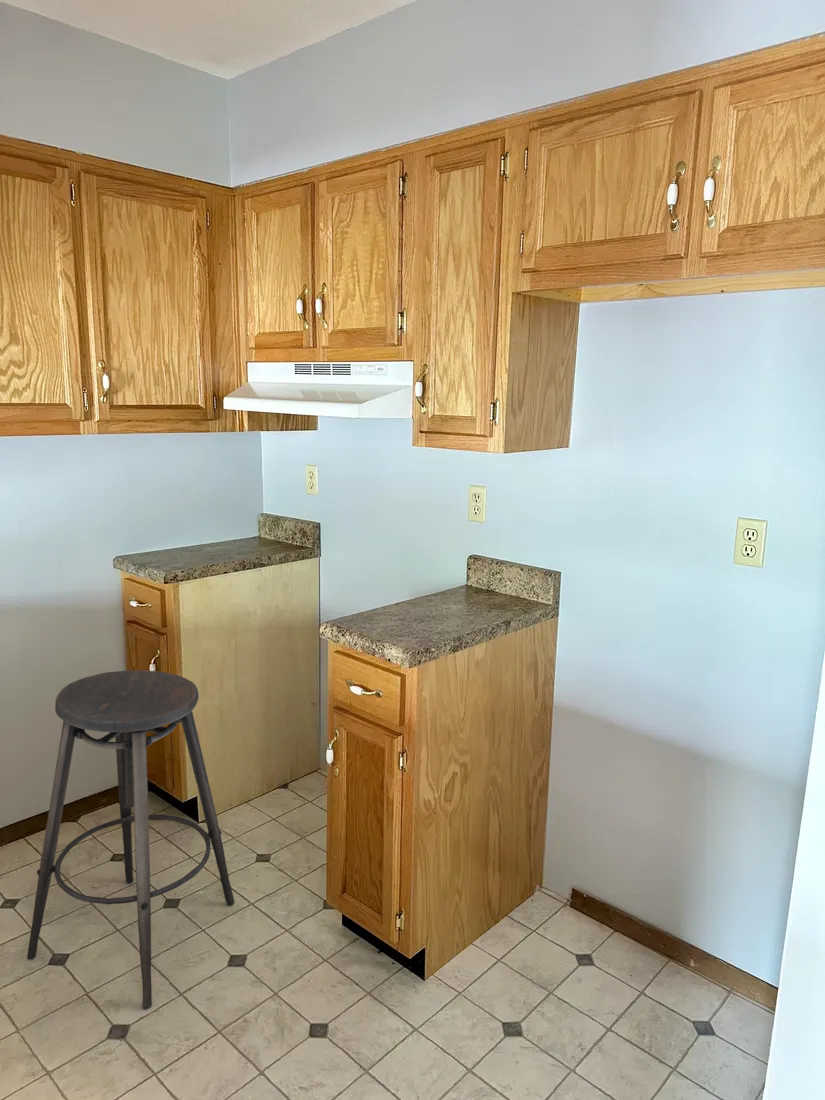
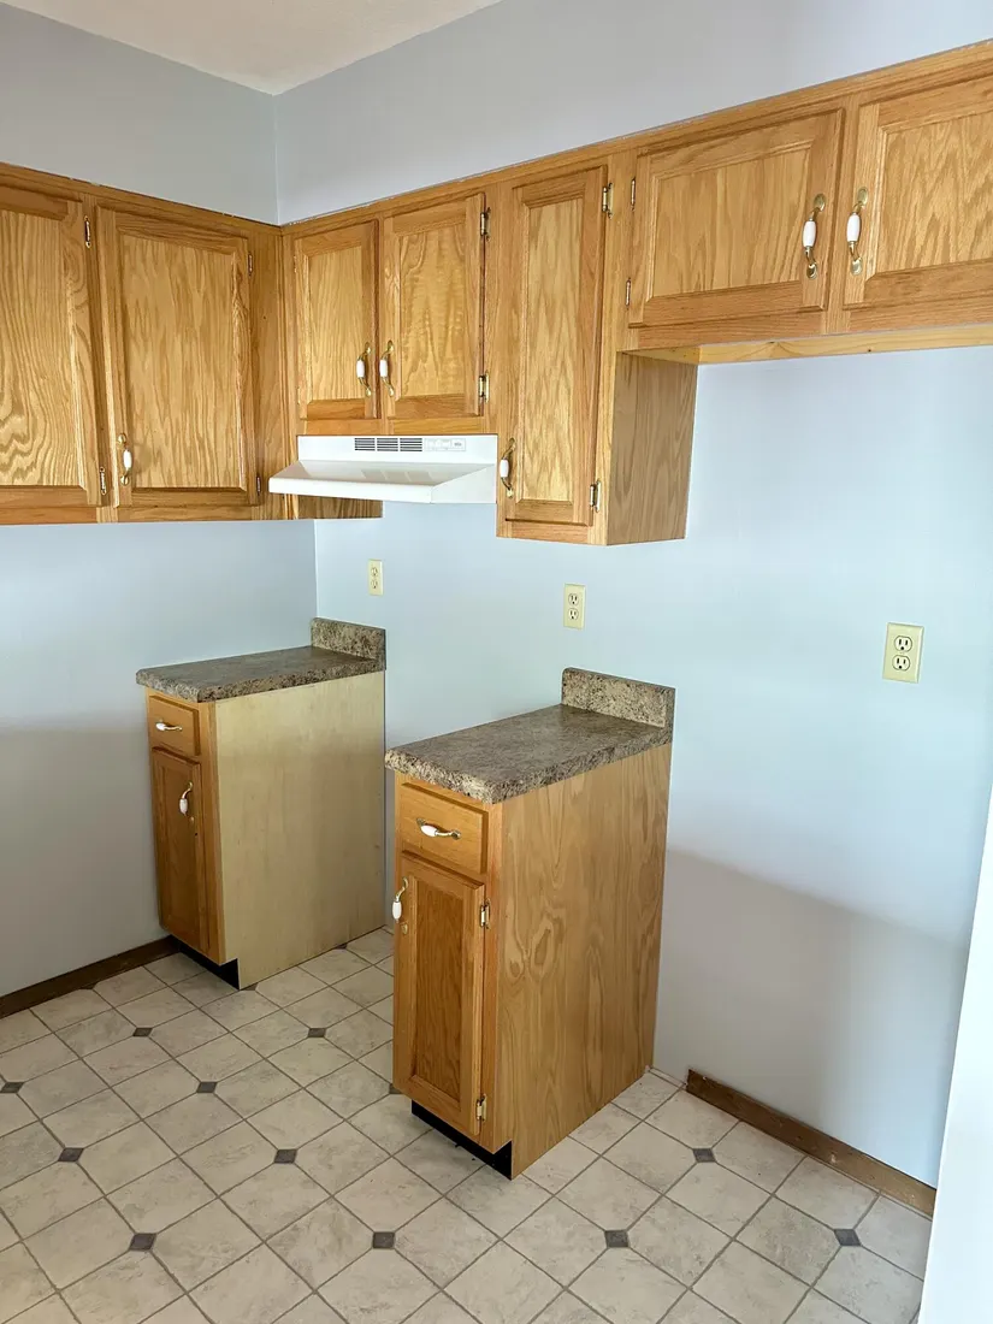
- stool [26,669,235,1010]
